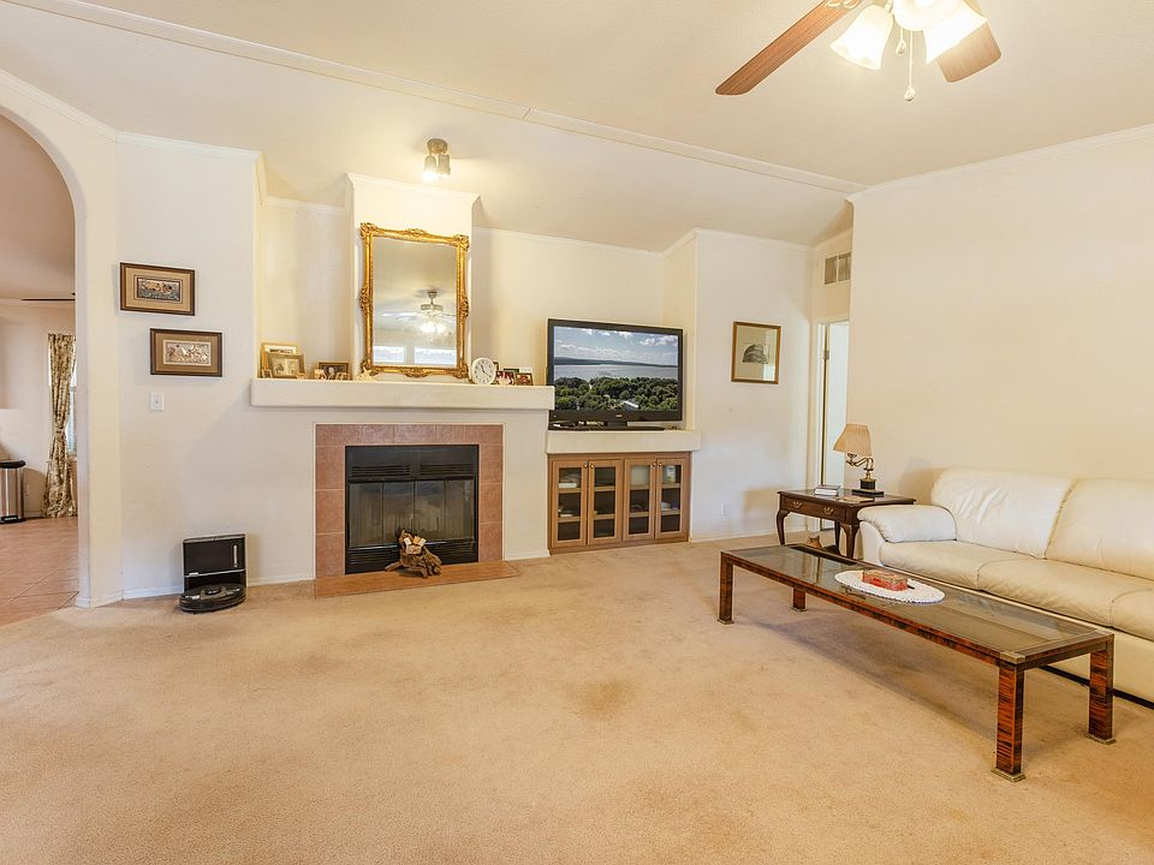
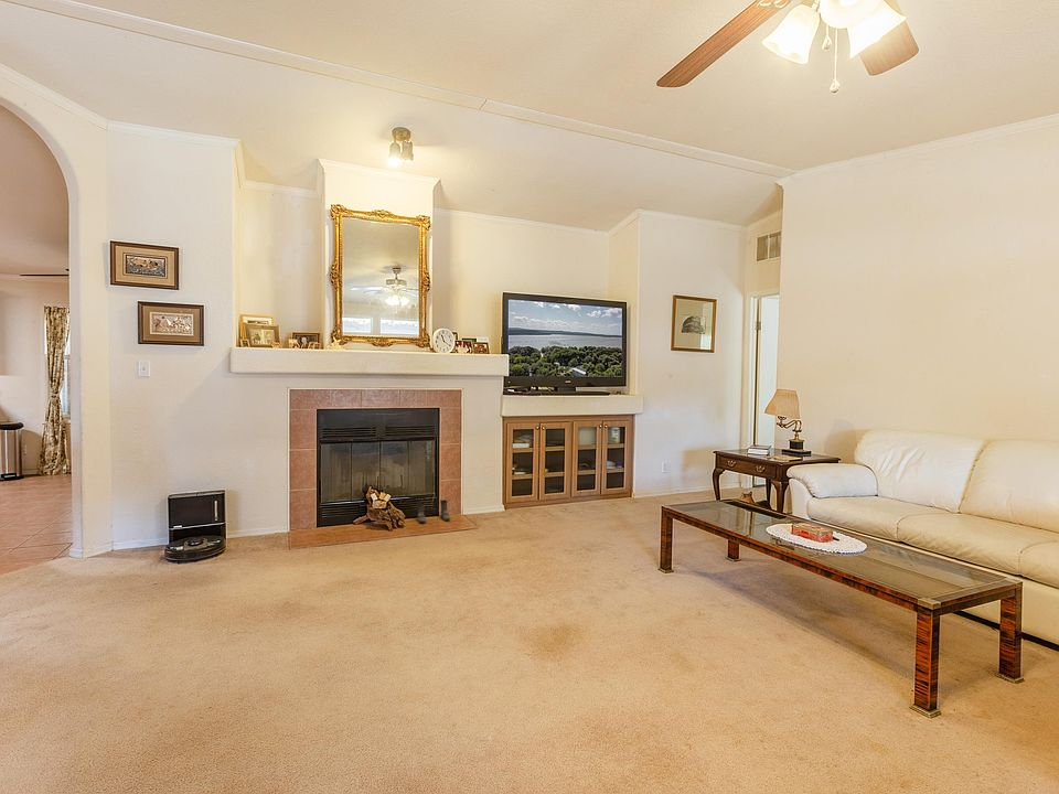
+ boots [416,500,451,524]
